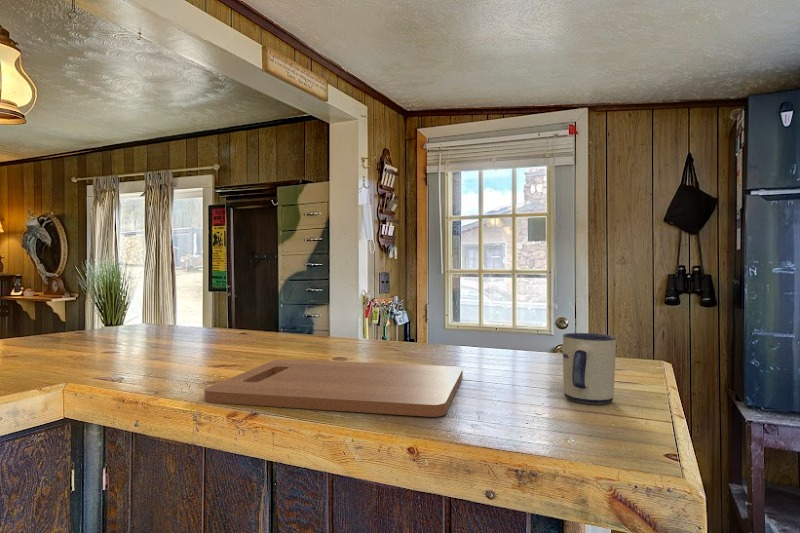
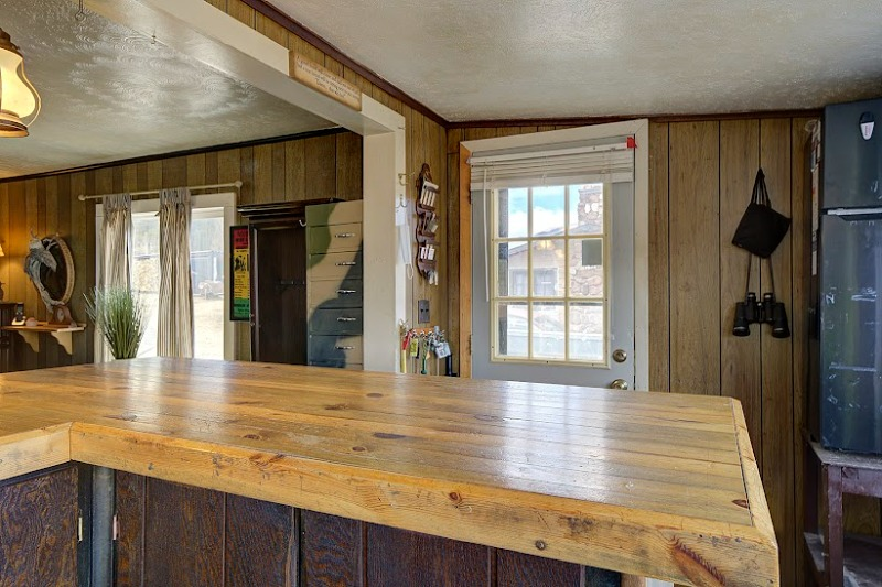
- cutting board [204,358,464,418]
- mug [562,332,617,405]
